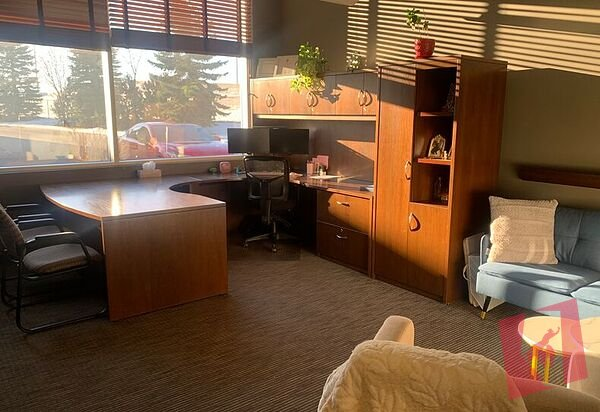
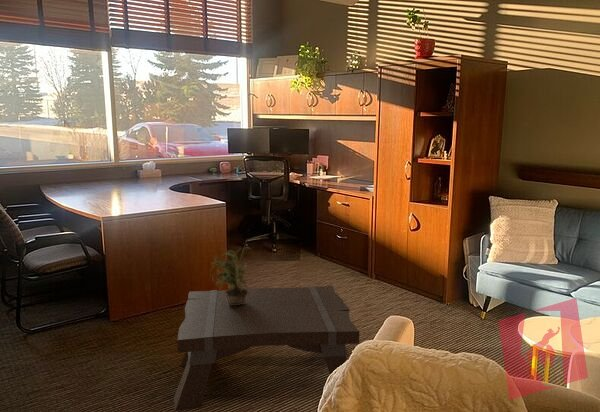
+ coffee table [173,285,360,412]
+ potted plant [209,246,253,305]
